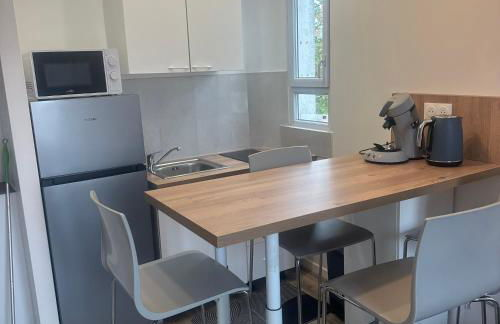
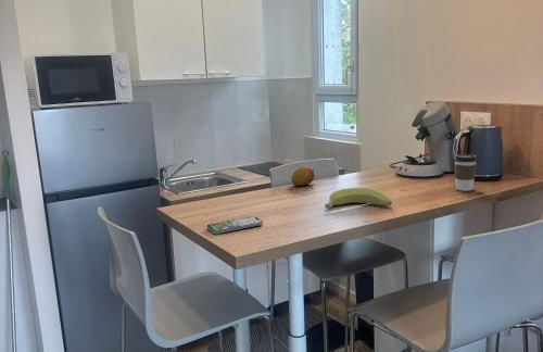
+ smartphone [206,215,264,235]
+ banana [324,187,393,210]
+ coffee cup [453,153,478,192]
+ fruit [290,165,316,187]
